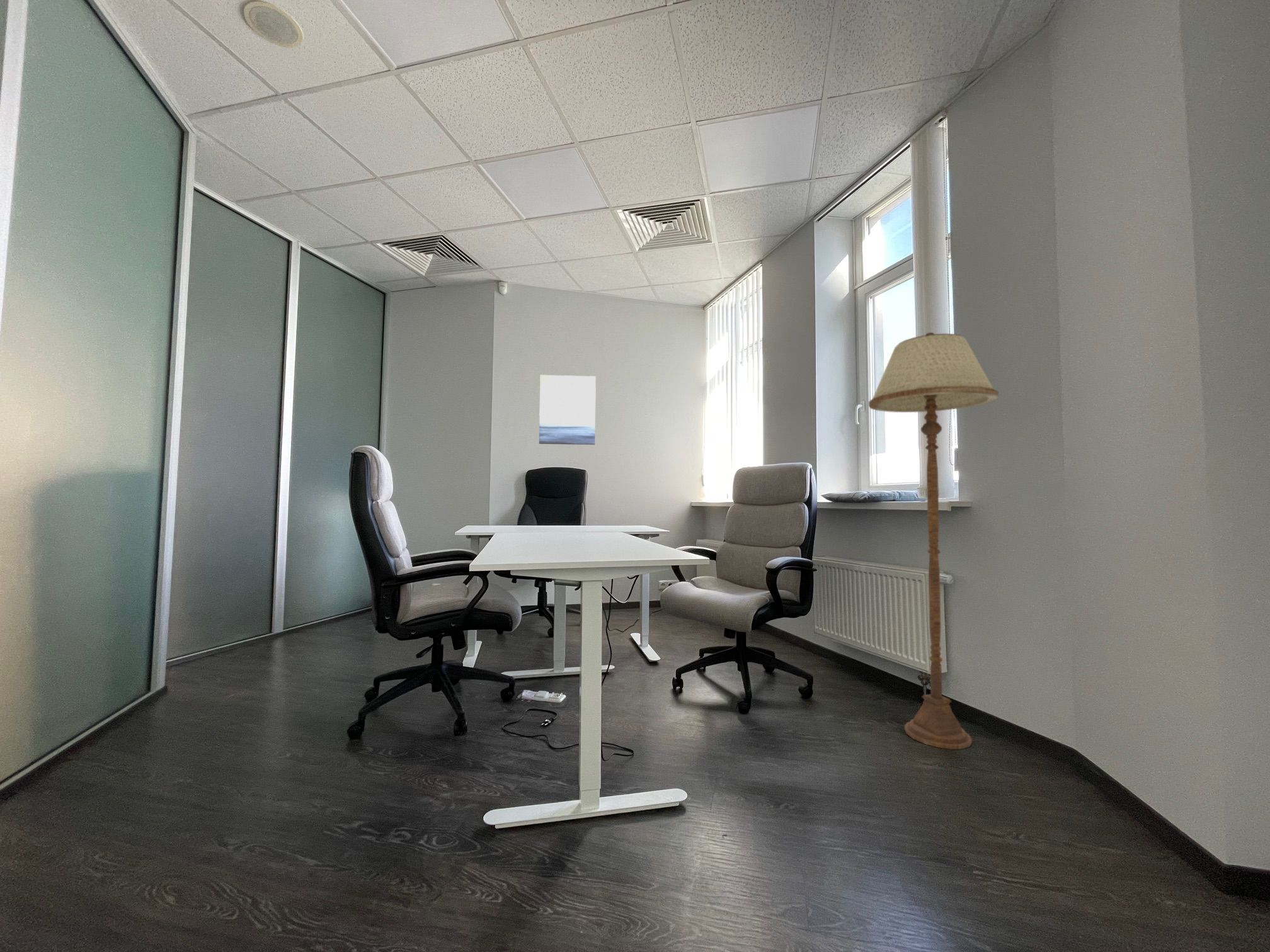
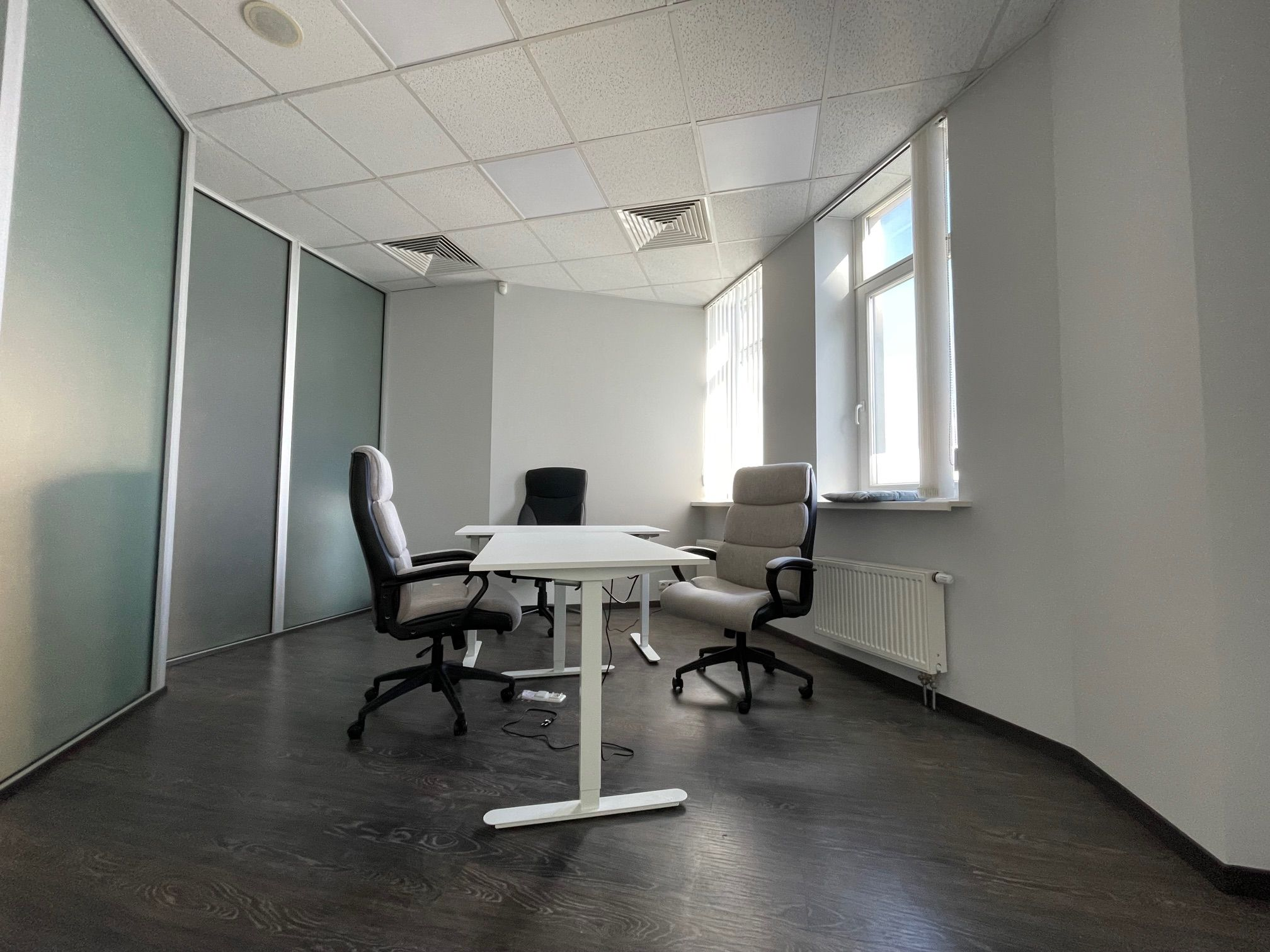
- wall art [539,375,597,445]
- floor lamp [868,332,999,750]
